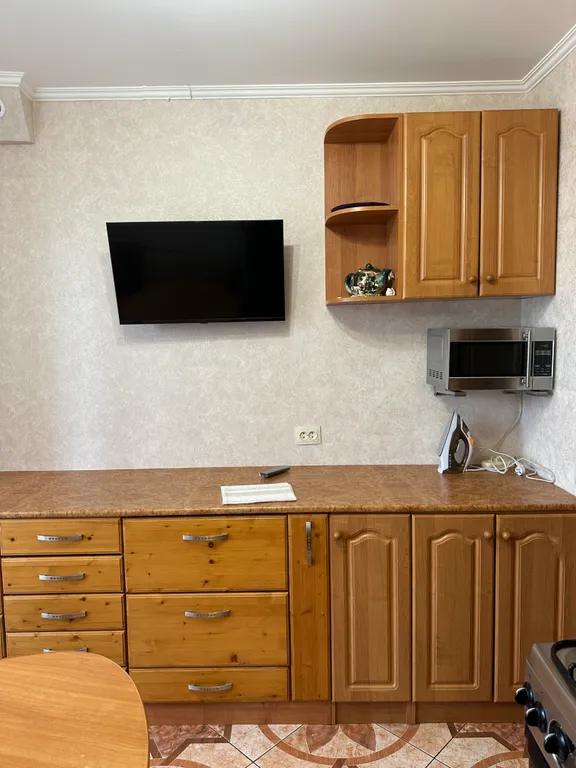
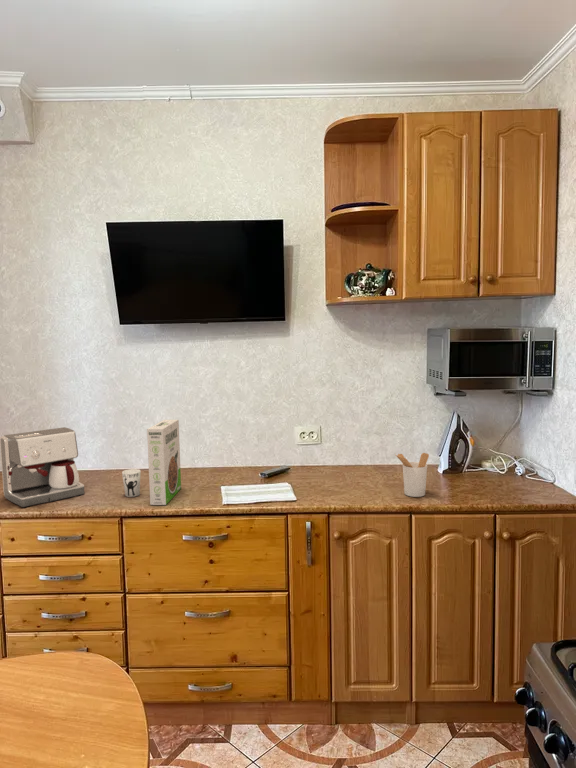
+ cereal box [146,419,182,506]
+ cup [121,468,142,498]
+ utensil holder [394,452,430,498]
+ coffee maker [0,426,85,508]
